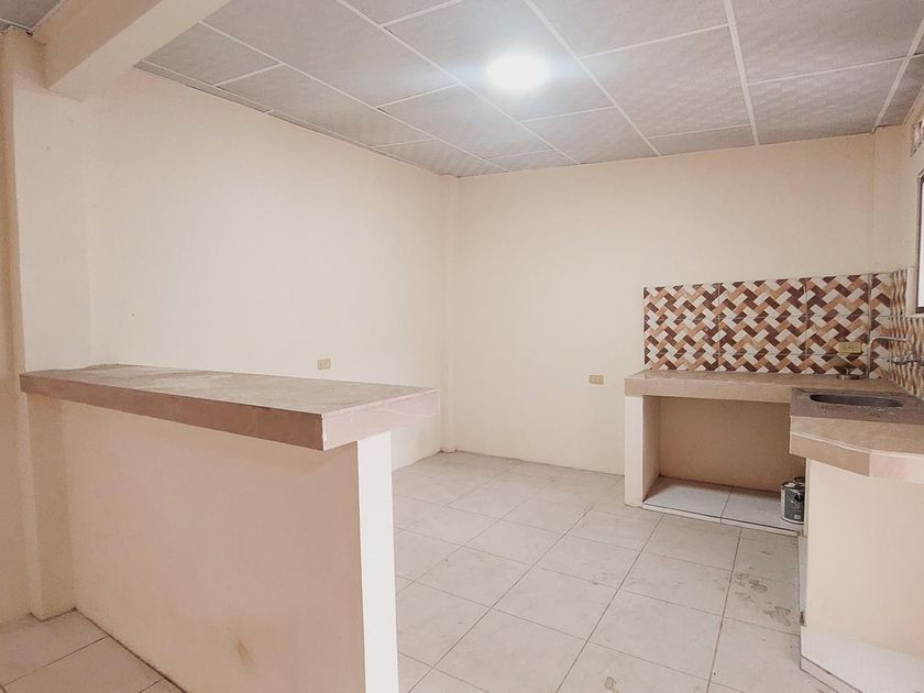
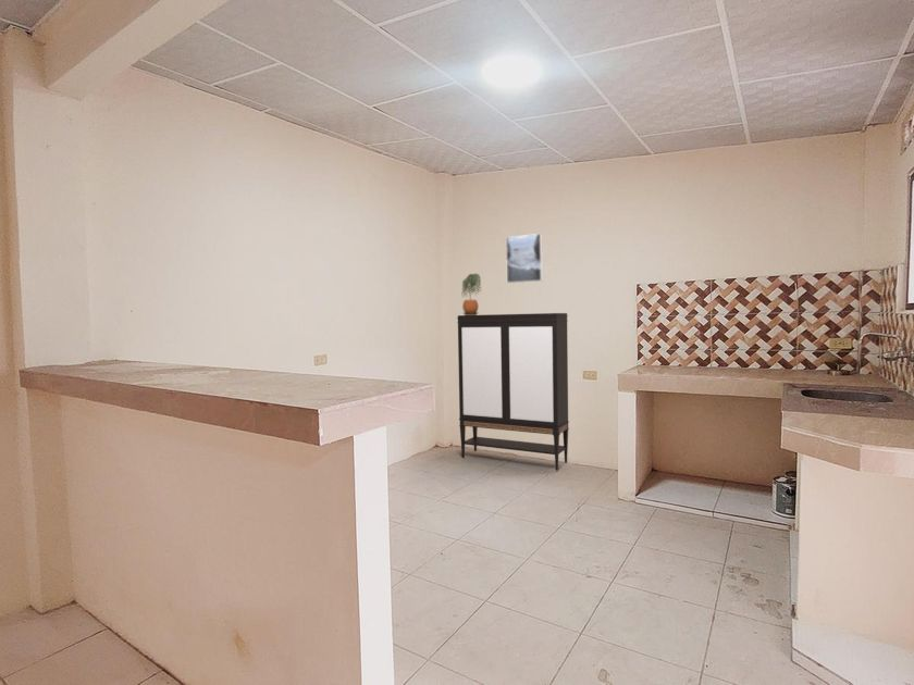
+ potted plant [460,273,483,315]
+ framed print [505,233,544,284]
+ storage cabinet [456,312,570,472]
